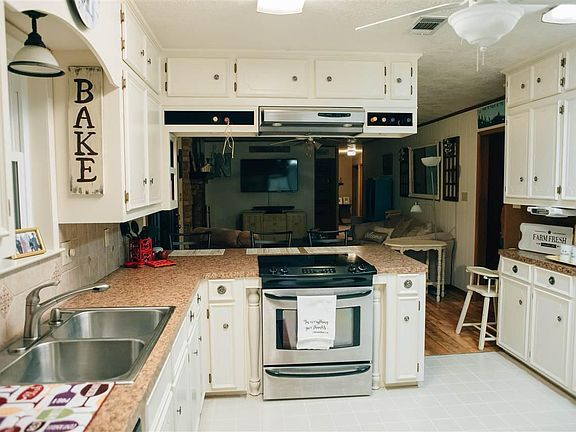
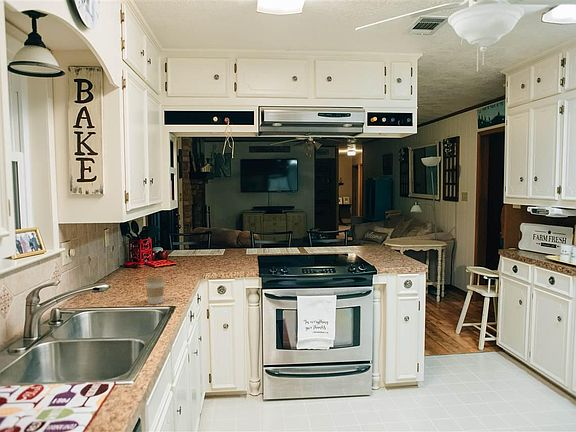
+ coffee cup [144,276,166,305]
